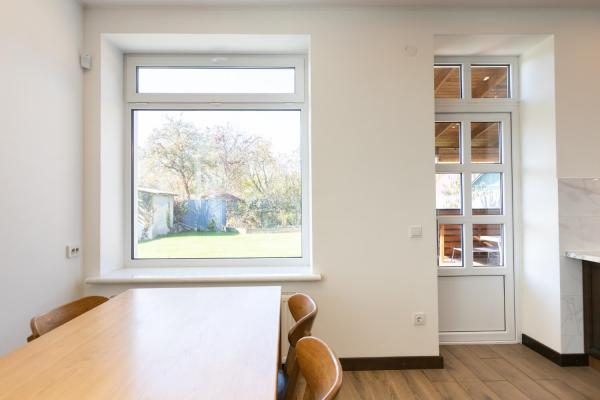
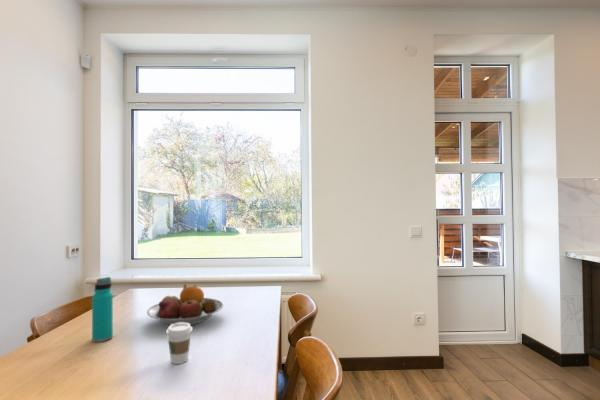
+ coffee cup [165,323,194,365]
+ water bottle [91,276,114,343]
+ fruit bowl [146,284,225,326]
